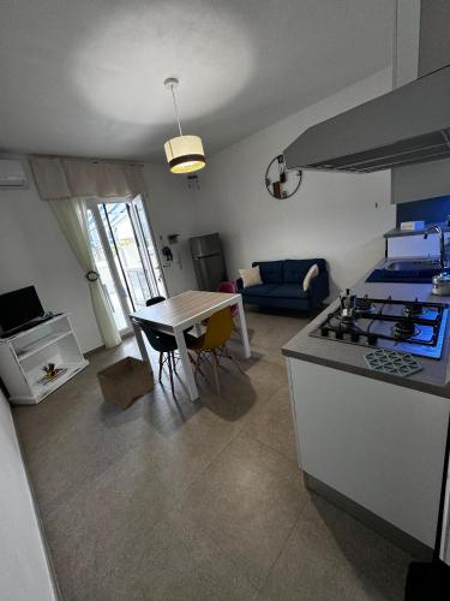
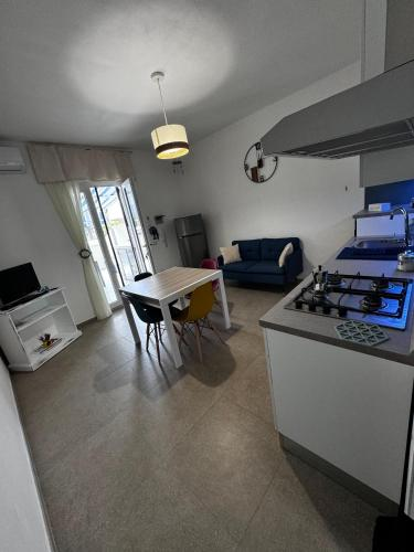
- storage bin [95,355,156,412]
